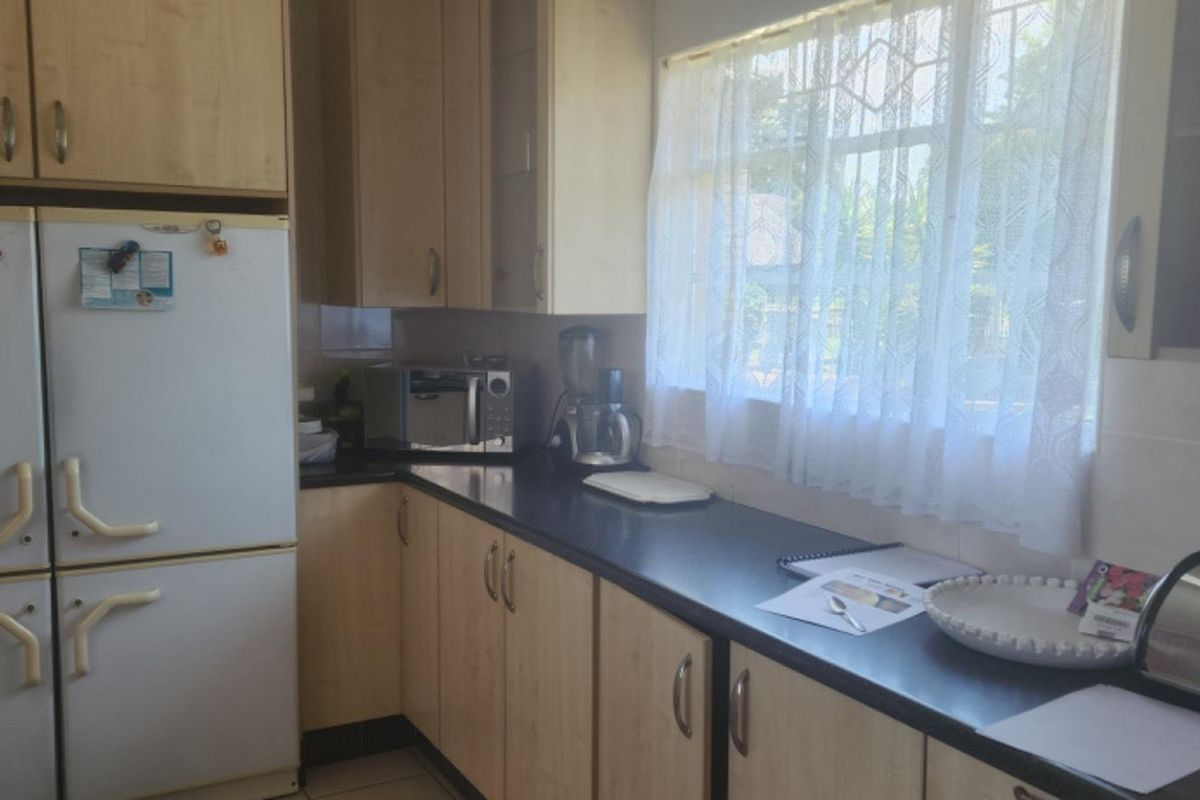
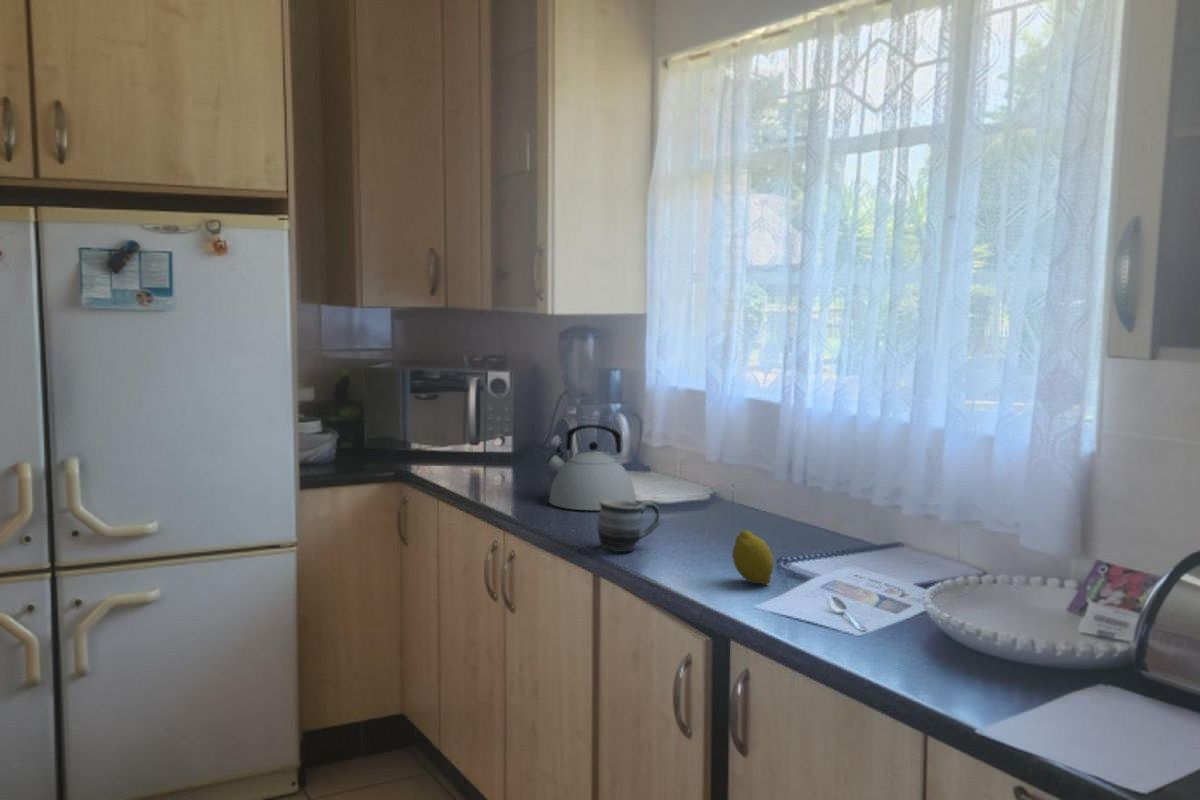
+ mug [597,500,660,554]
+ fruit [731,529,775,585]
+ kettle [546,424,637,511]
